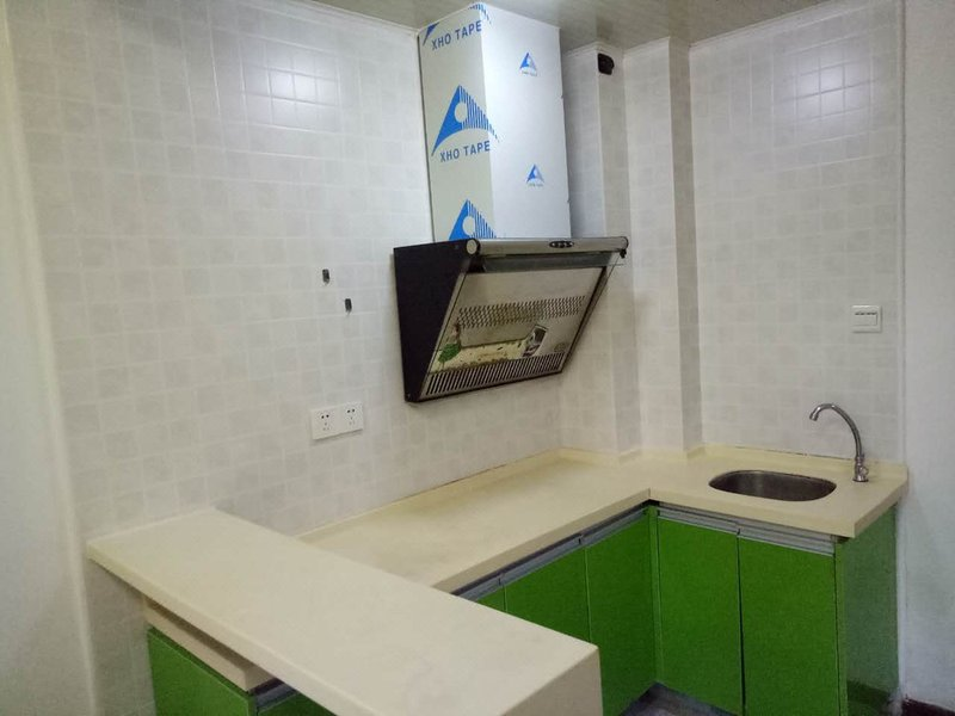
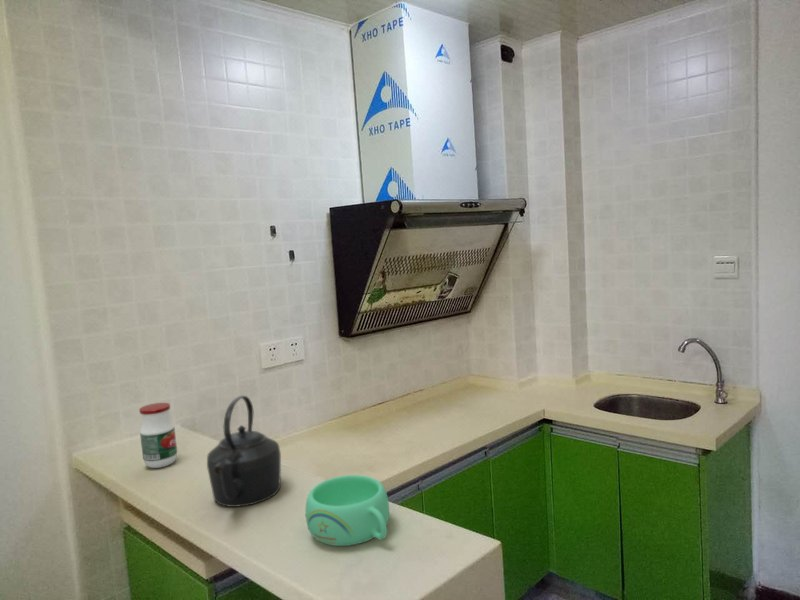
+ mug [305,474,390,547]
+ kettle [206,395,282,508]
+ jar [138,402,178,469]
